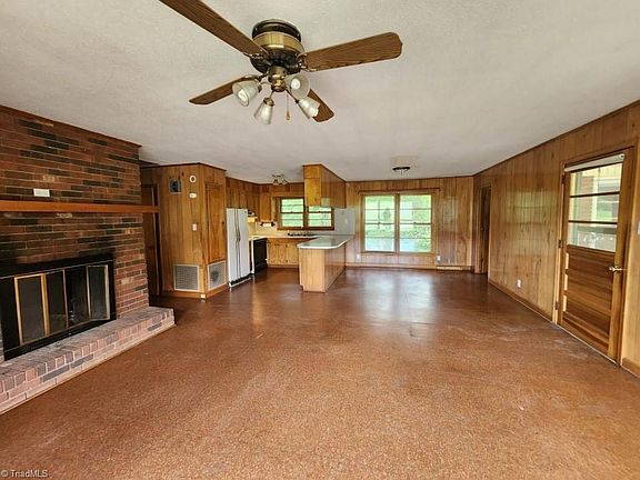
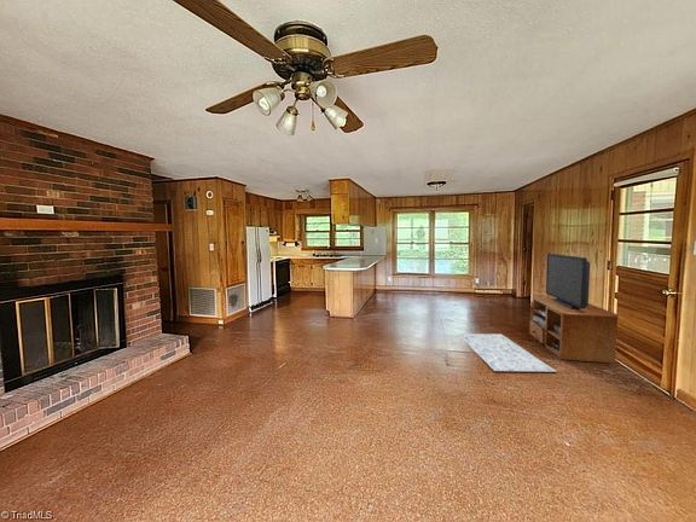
+ rug [457,332,557,373]
+ tv stand [528,253,620,364]
